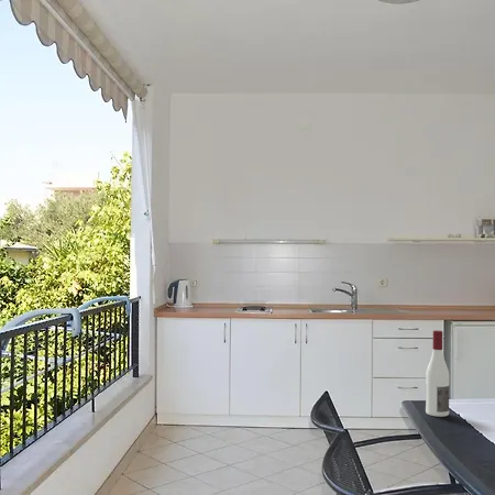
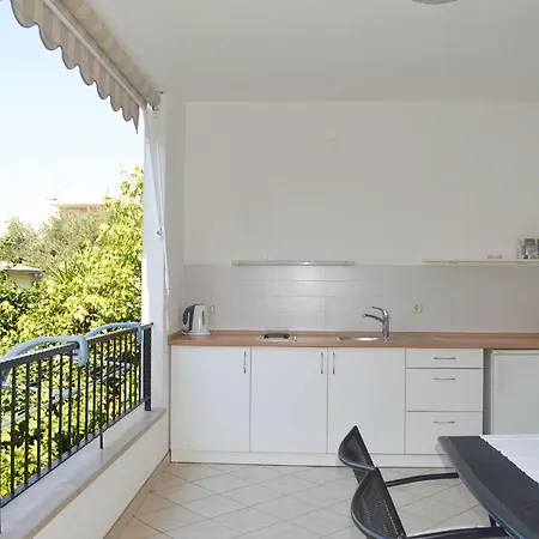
- alcohol [425,329,450,418]
